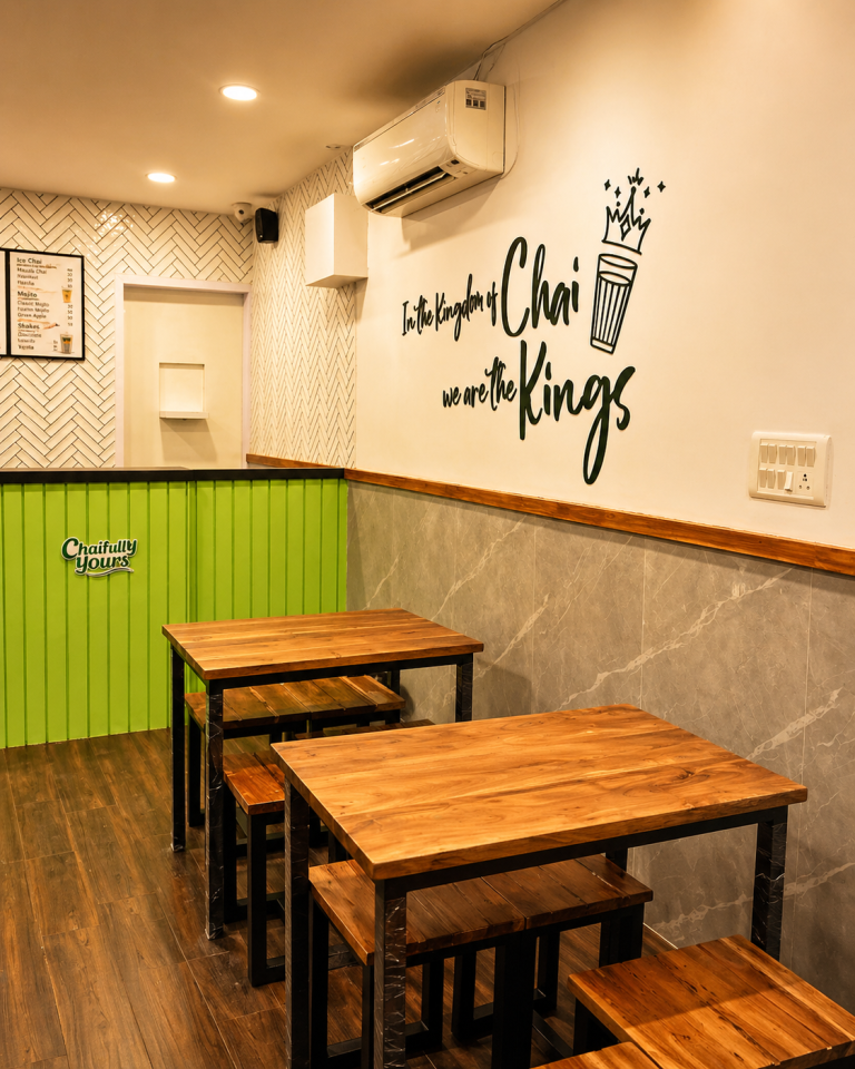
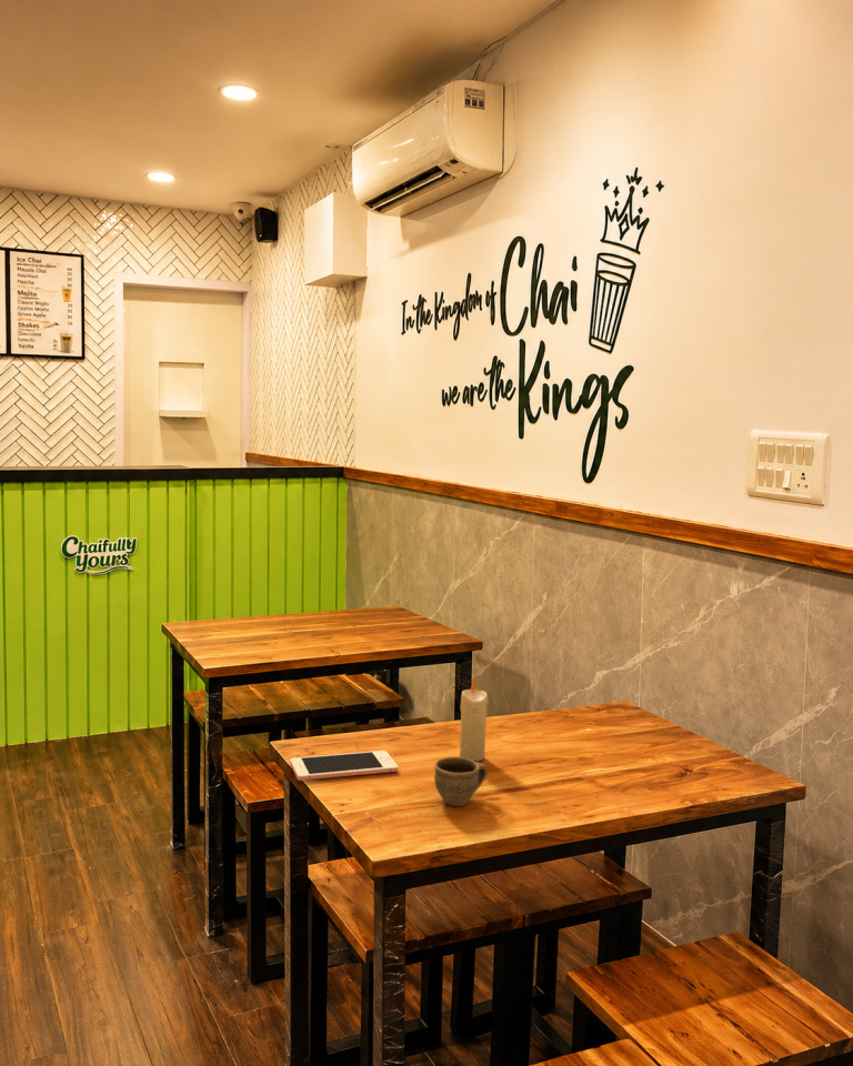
+ cup [433,756,489,807]
+ candle [459,677,489,762]
+ cell phone [289,750,399,782]
